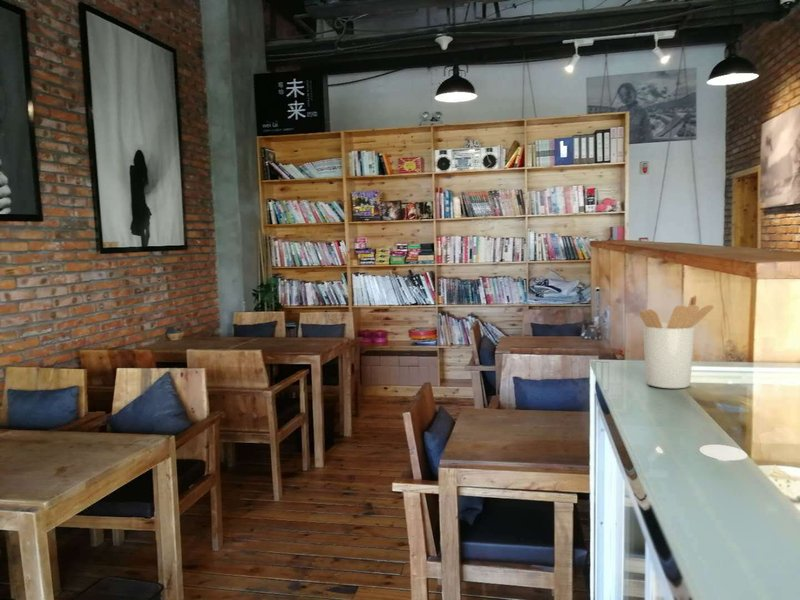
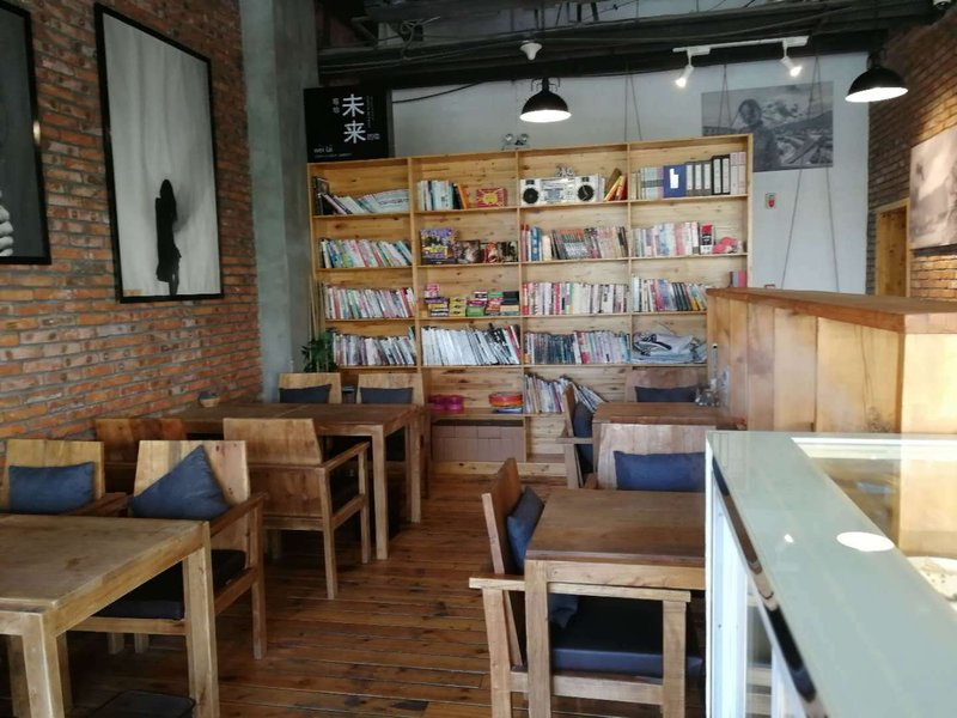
- utensil holder [638,295,715,389]
